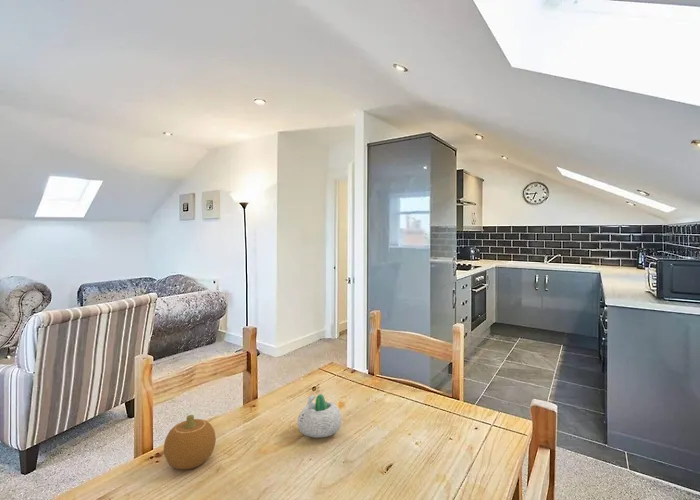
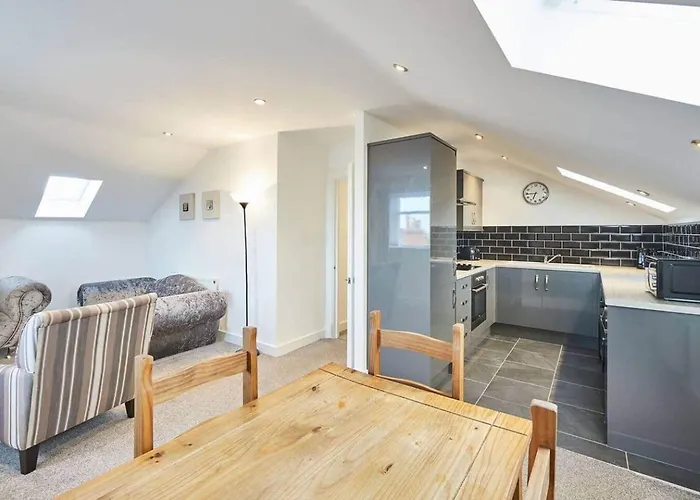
- fruit [163,414,217,470]
- succulent planter [297,393,342,439]
